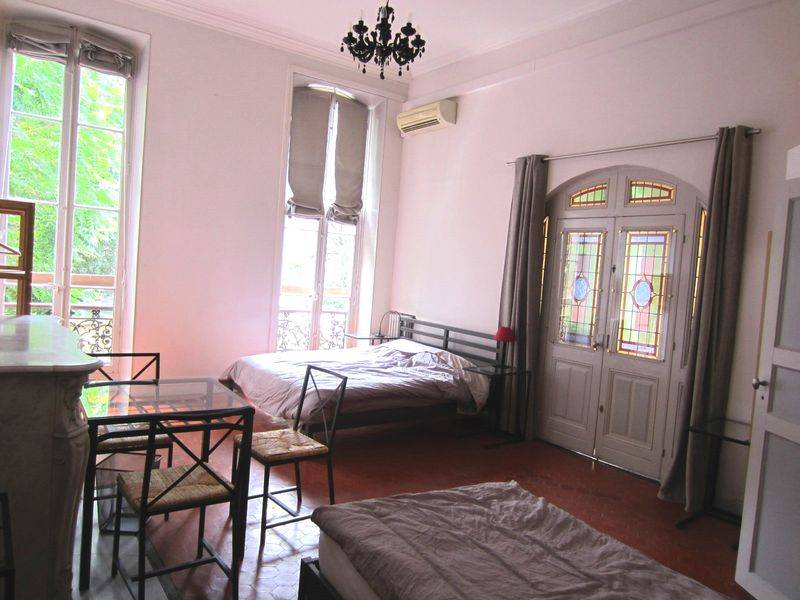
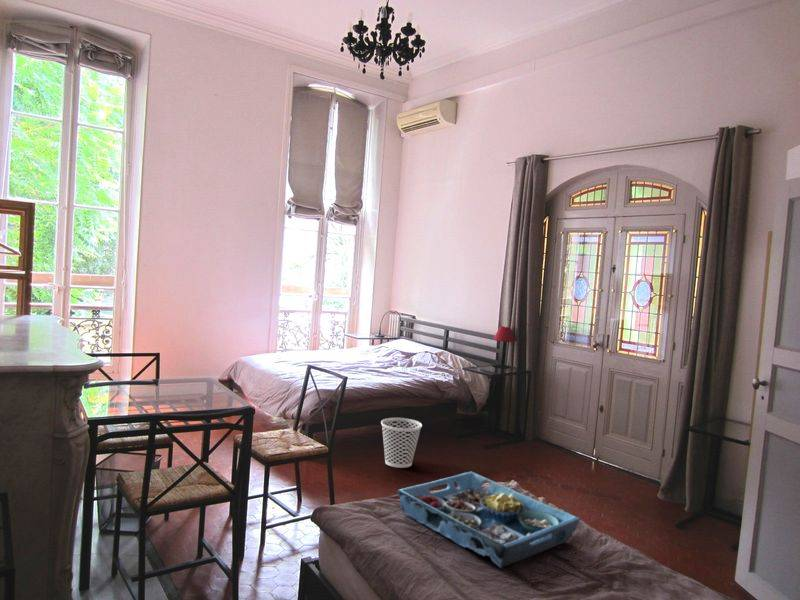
+ serving tray [396,471,581,569]
+ wastebasket [380,417,423,469]
